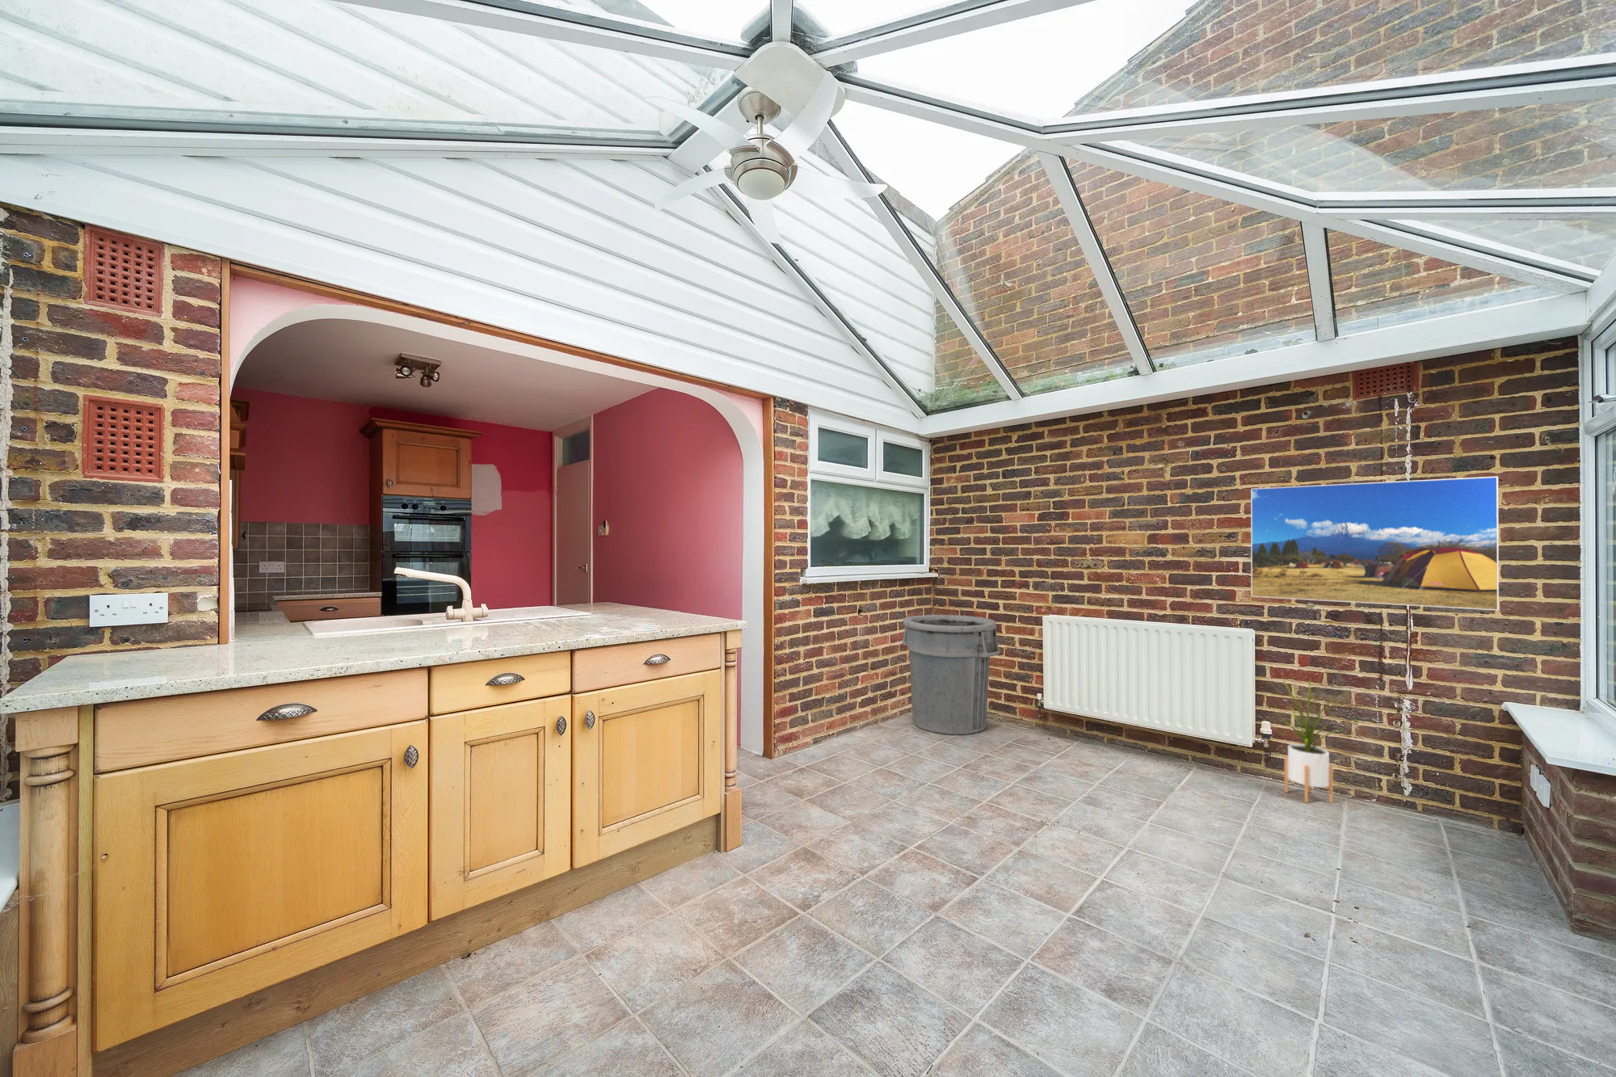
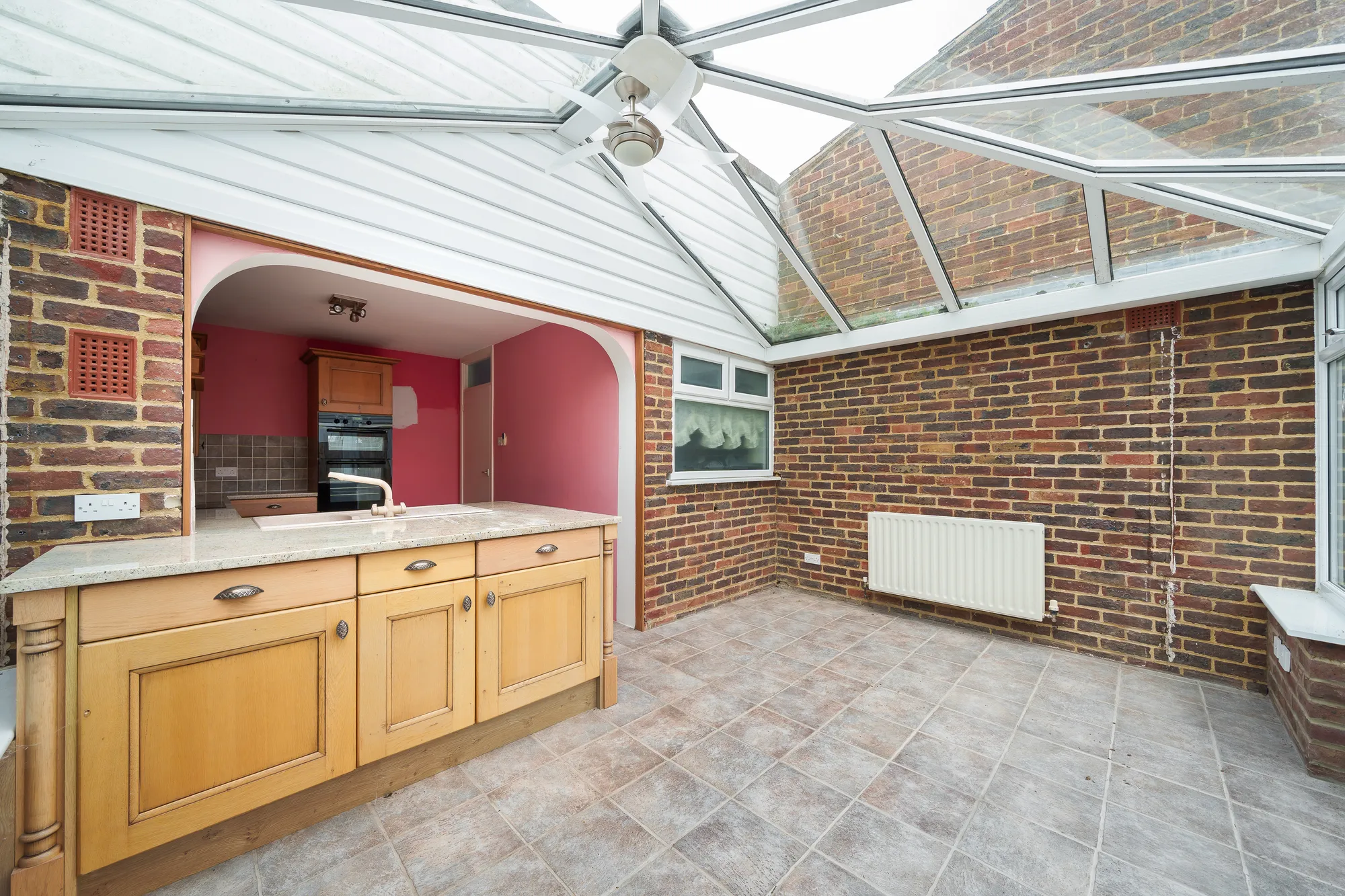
- trash can [902,614,1001,736]
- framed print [1250,476,1499,612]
- house plant [1268,668,1355,804]
